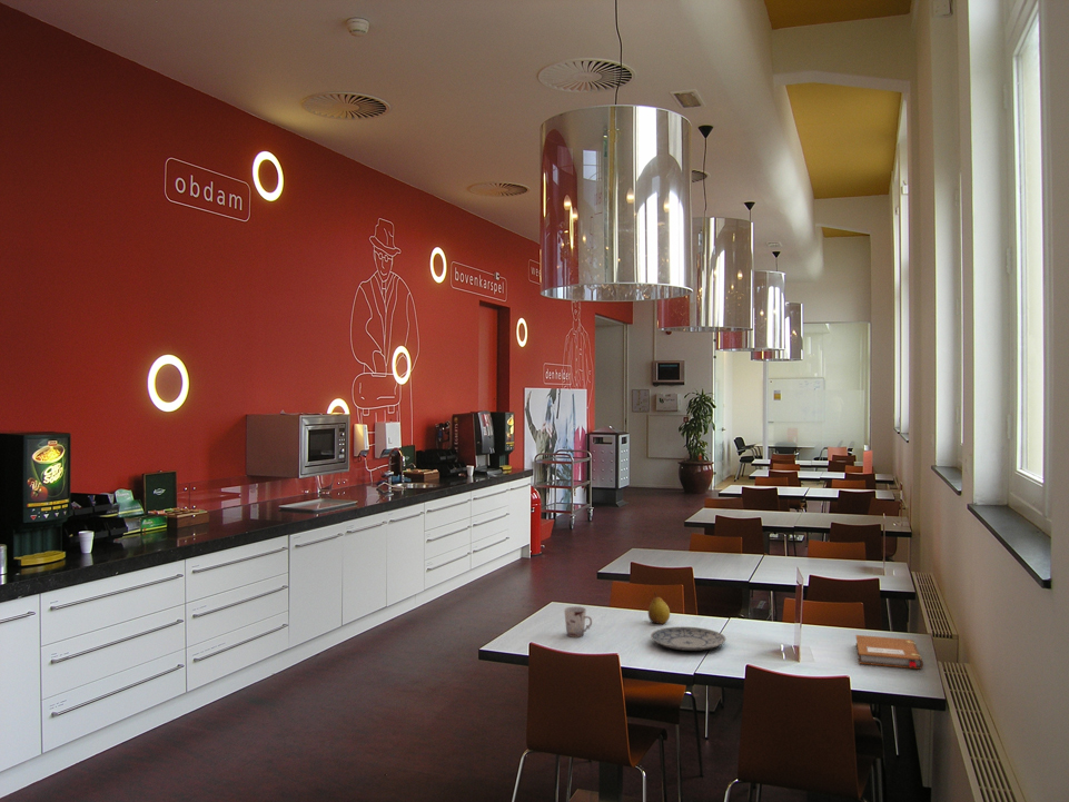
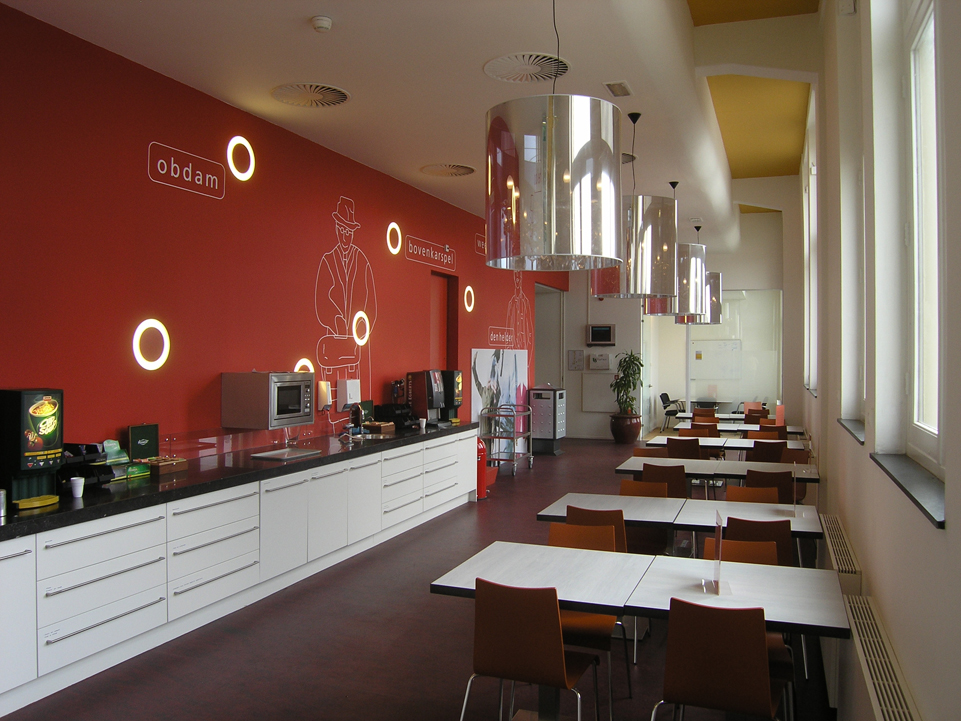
- cup [563,605,593,638]
- plate [650,625,726,652]
- fruit [647,592,671,625]
- notebook [854,634,924,670]
